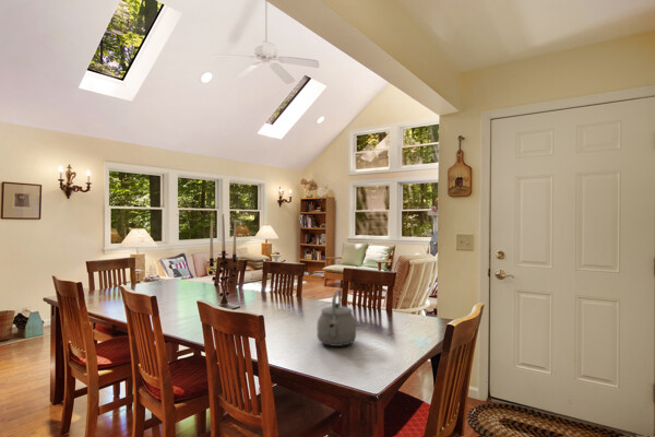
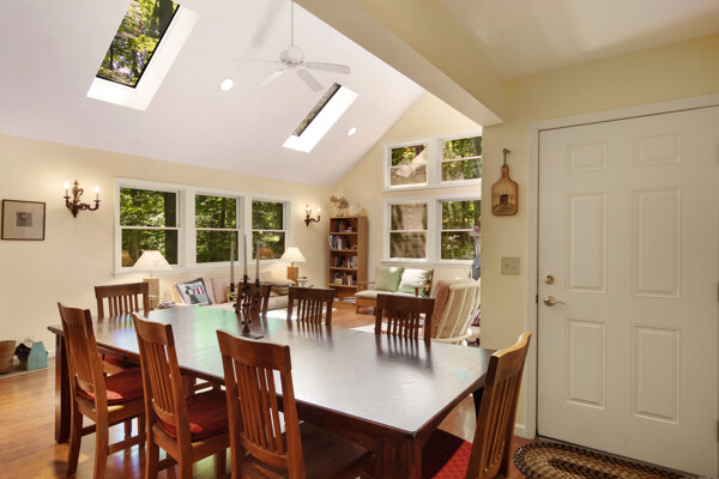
- tea kettle [315,288,357,347]
